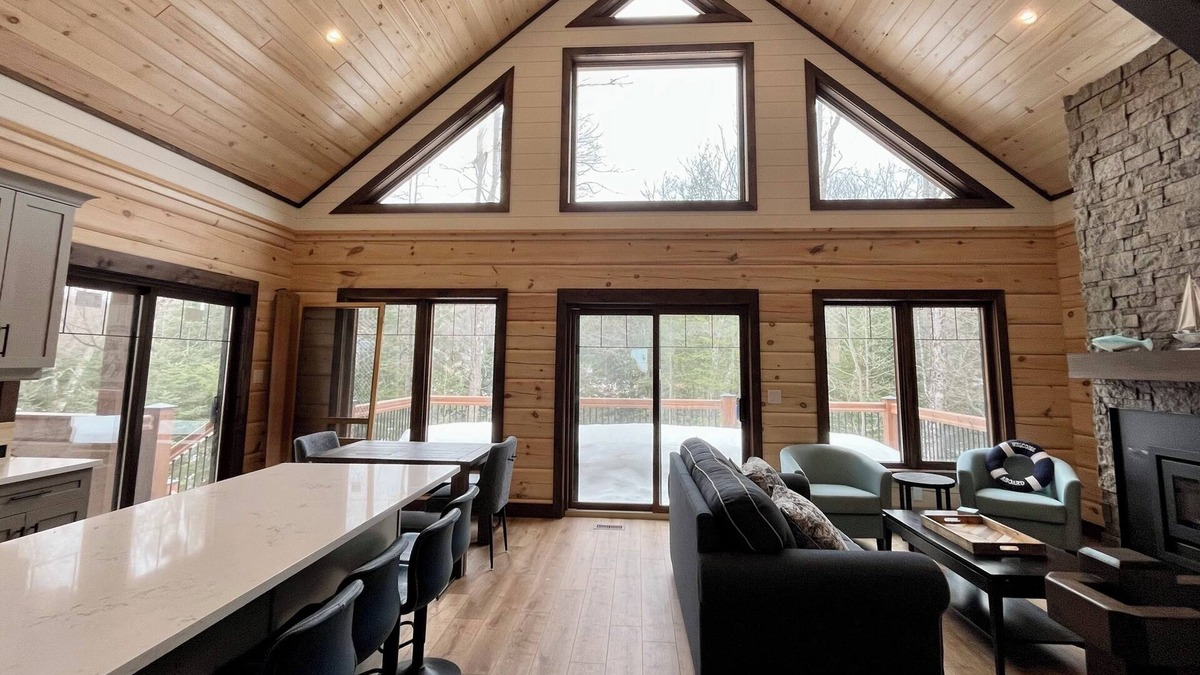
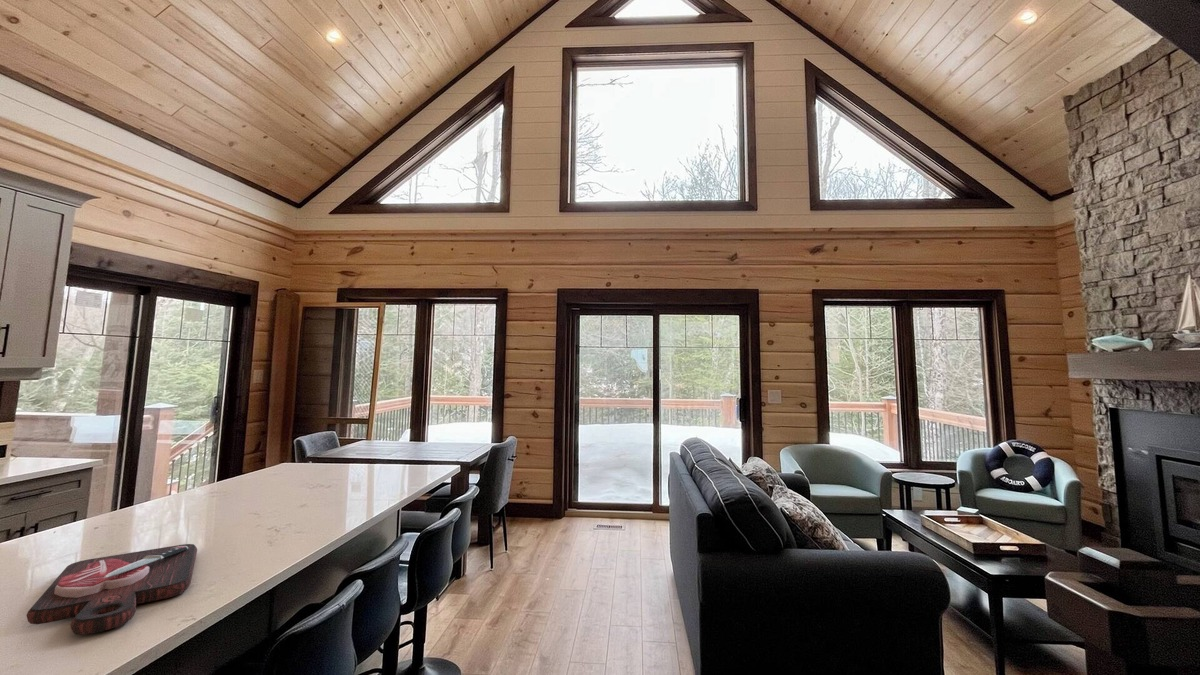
+ cutting board [25,543,198,636]
